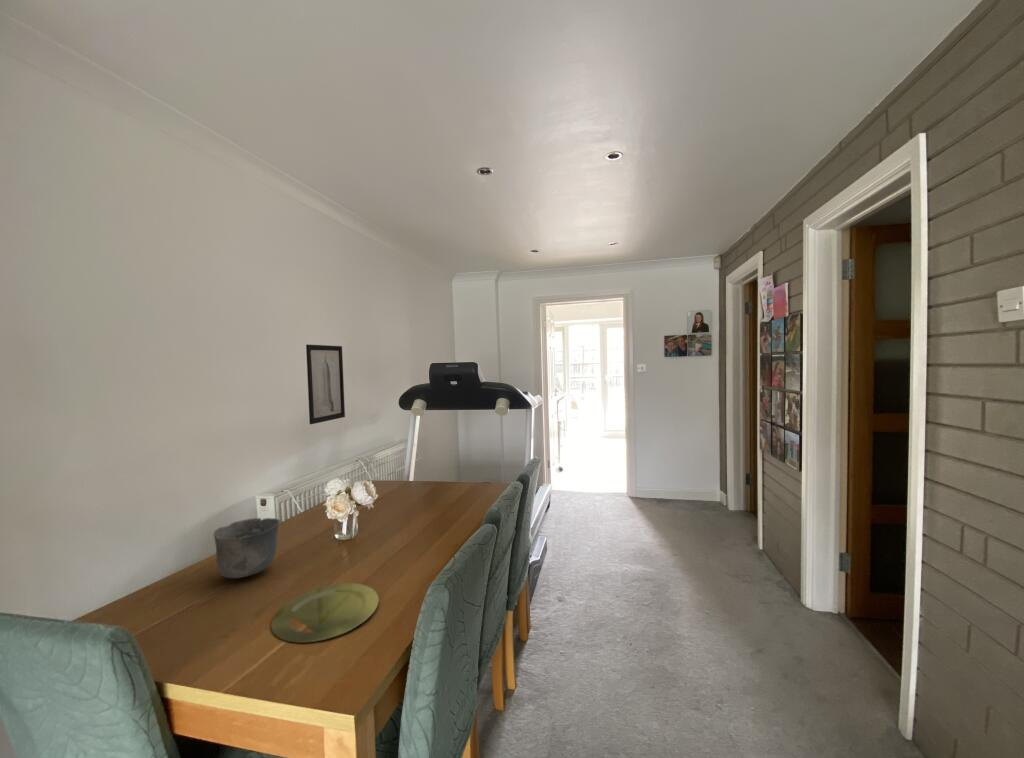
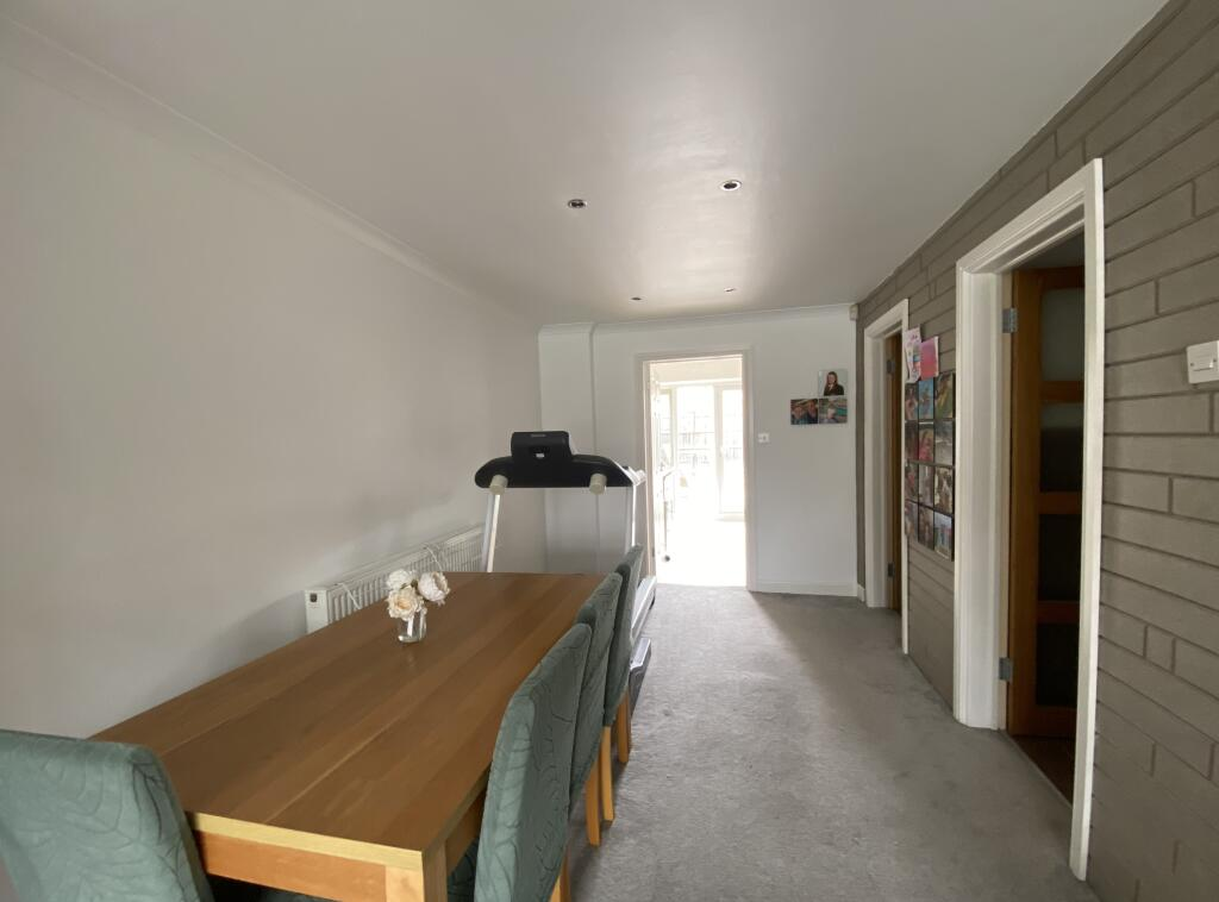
- cup [212,517,281,579]
- wall art [305,344,346,425]
- plate [270,582,380,644]
